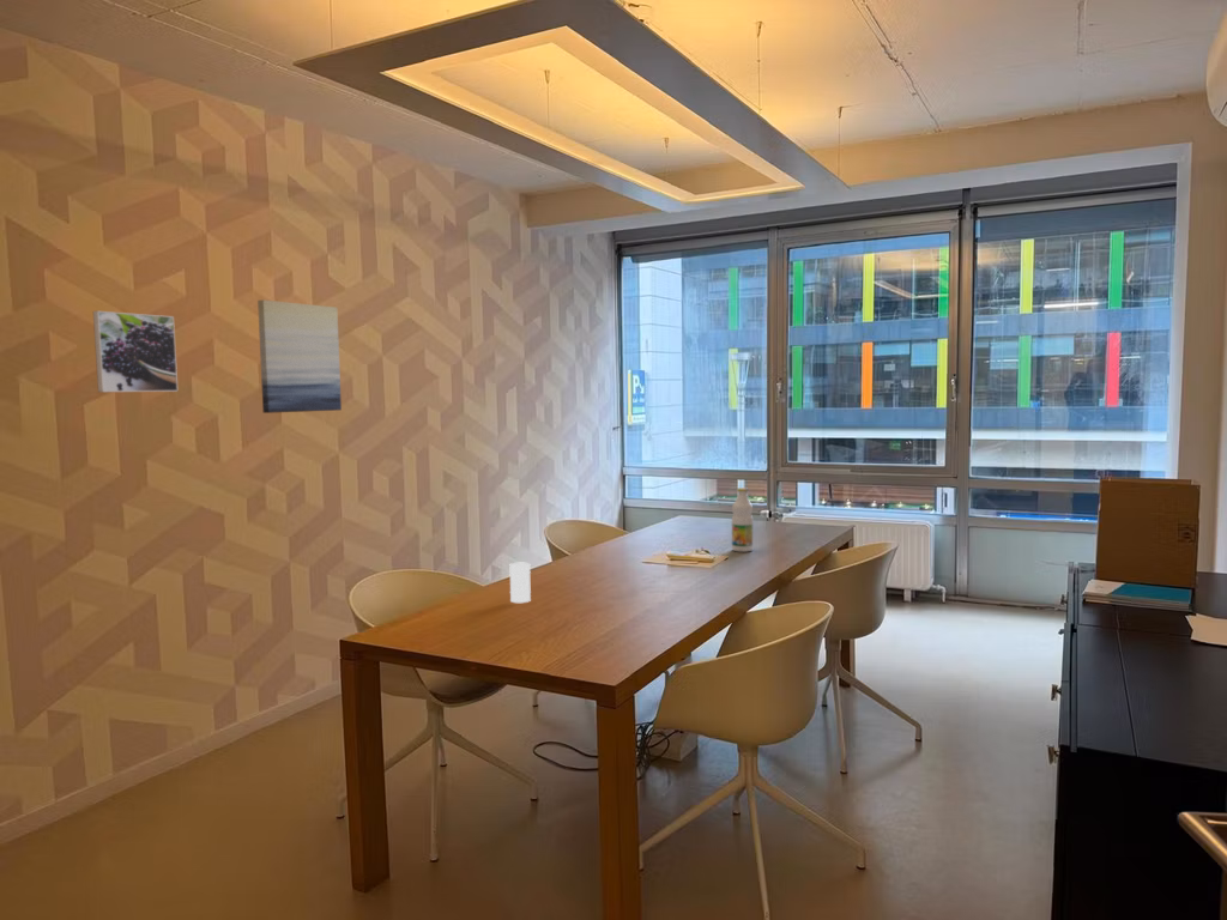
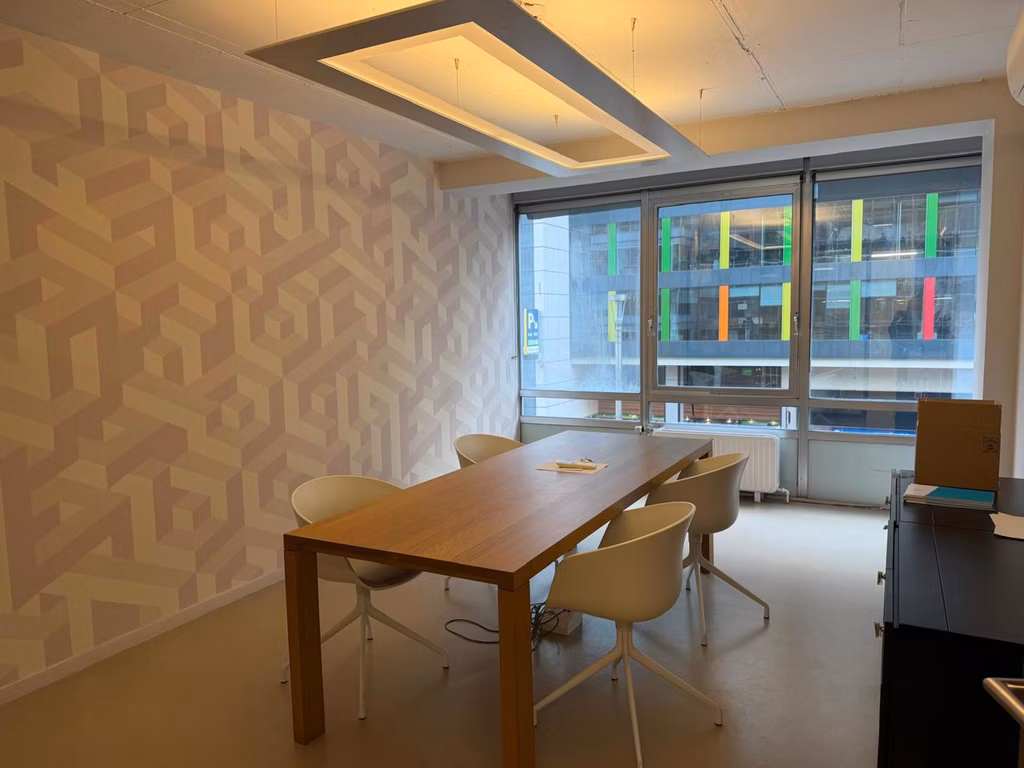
- bottle [731,486,754,553]
- barrel [508,562,532,604]
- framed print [92,310,180,393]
- wall art [256,298,343,414]
